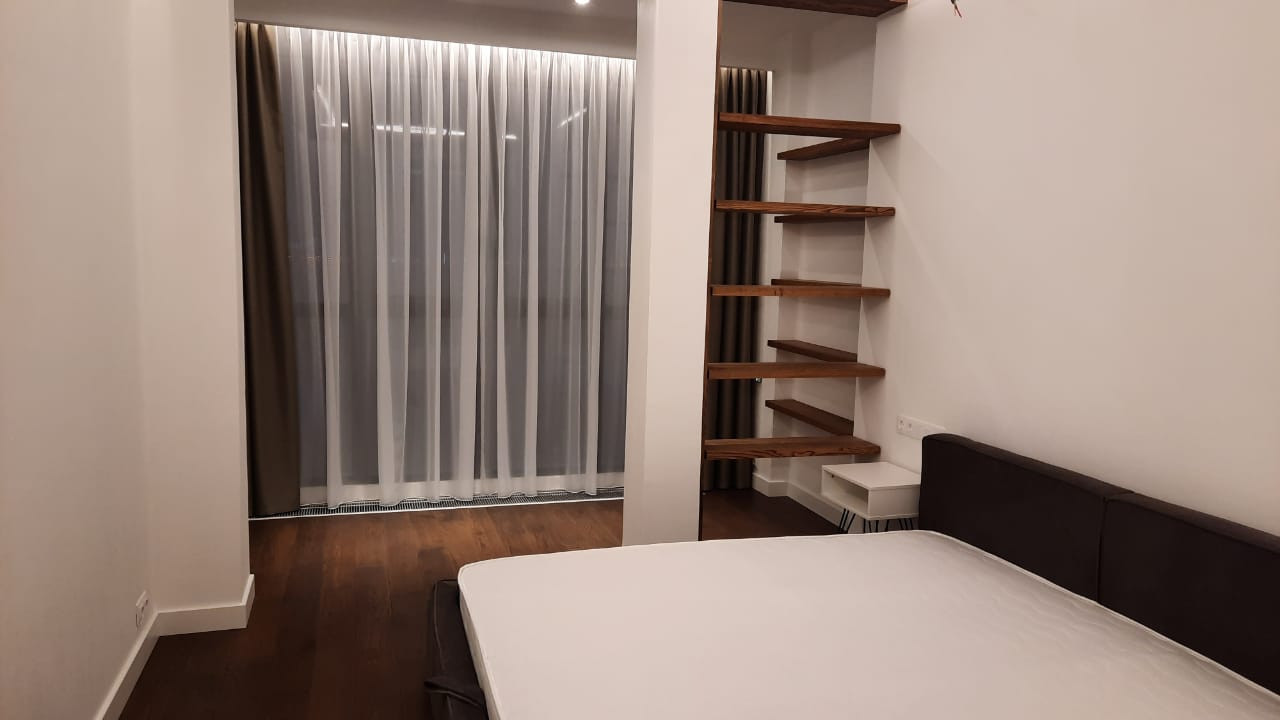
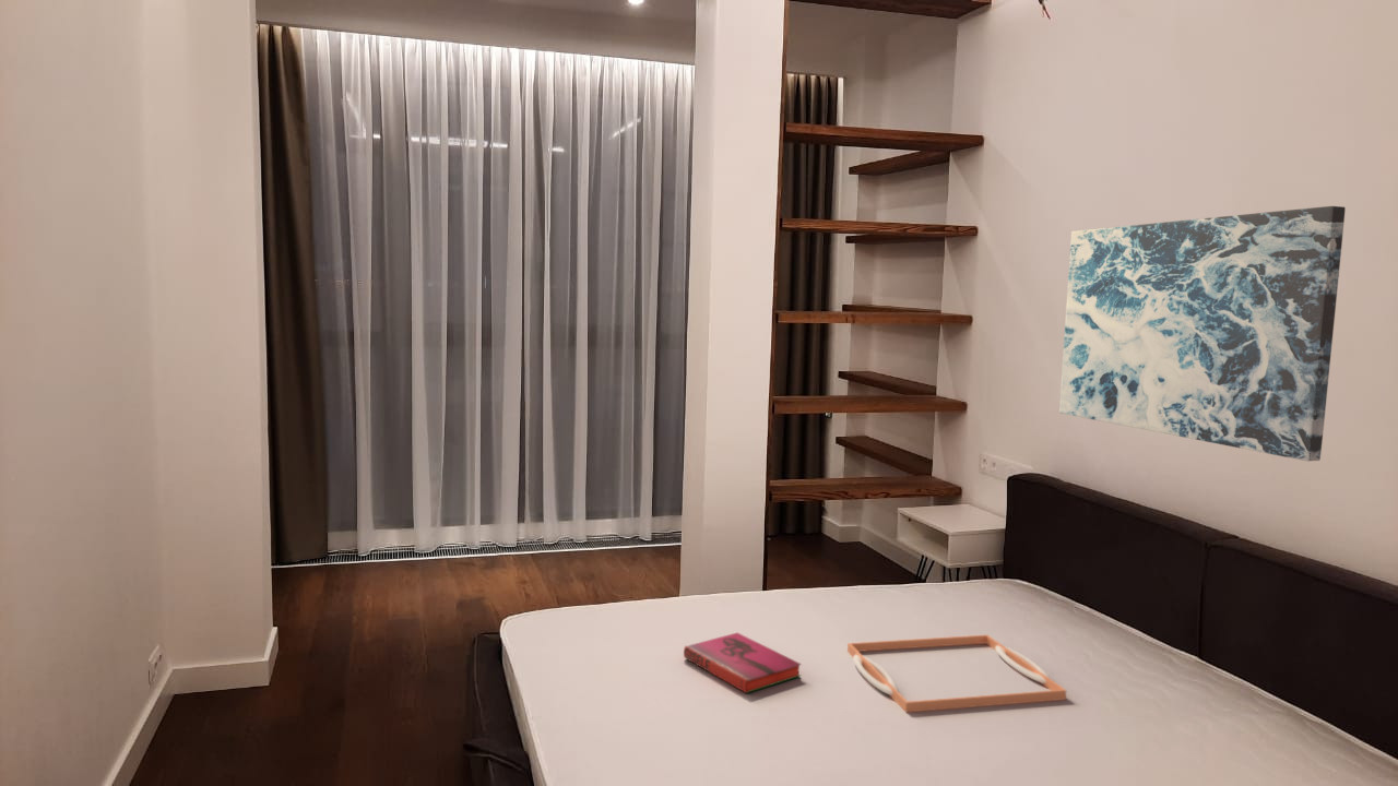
+ hardback book [683,632,803,694]
+ serving tray [846,633,1067,714]
+ wall art [1058,205,1347,462]
